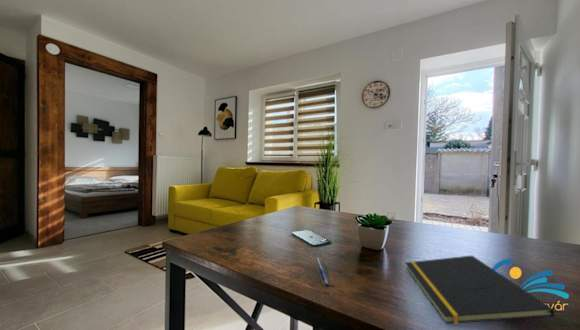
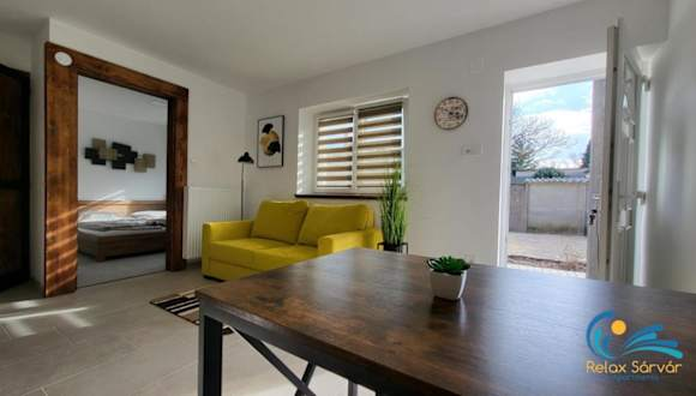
- notepad [404,255,555,325]
- pen [314,256,332,286]
- smartphone [291,229,332,247]
